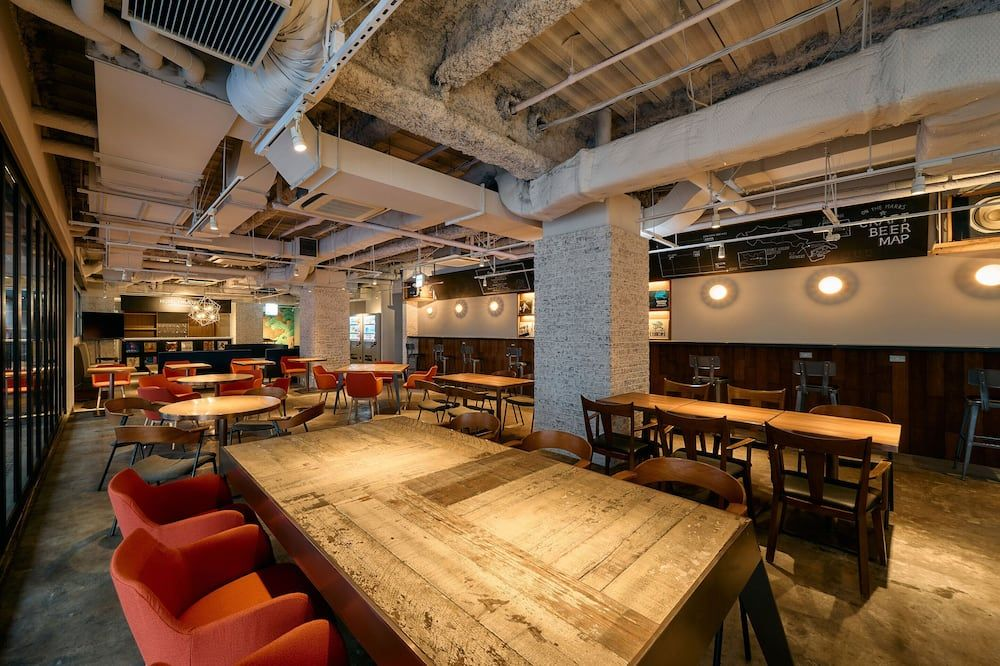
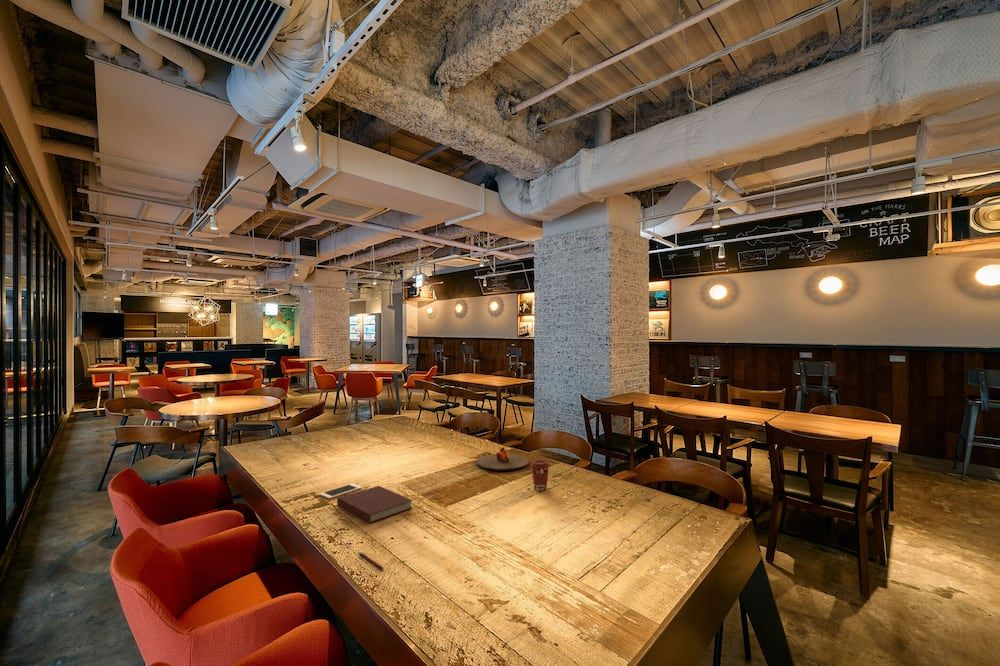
+ pen [358,551,385,571]
+ coffee cup [530,459,550,492]
+ cell phone [319,483,363,500]
+ plate [475,446,530,471]
+ notebook [336,485,413,524]
